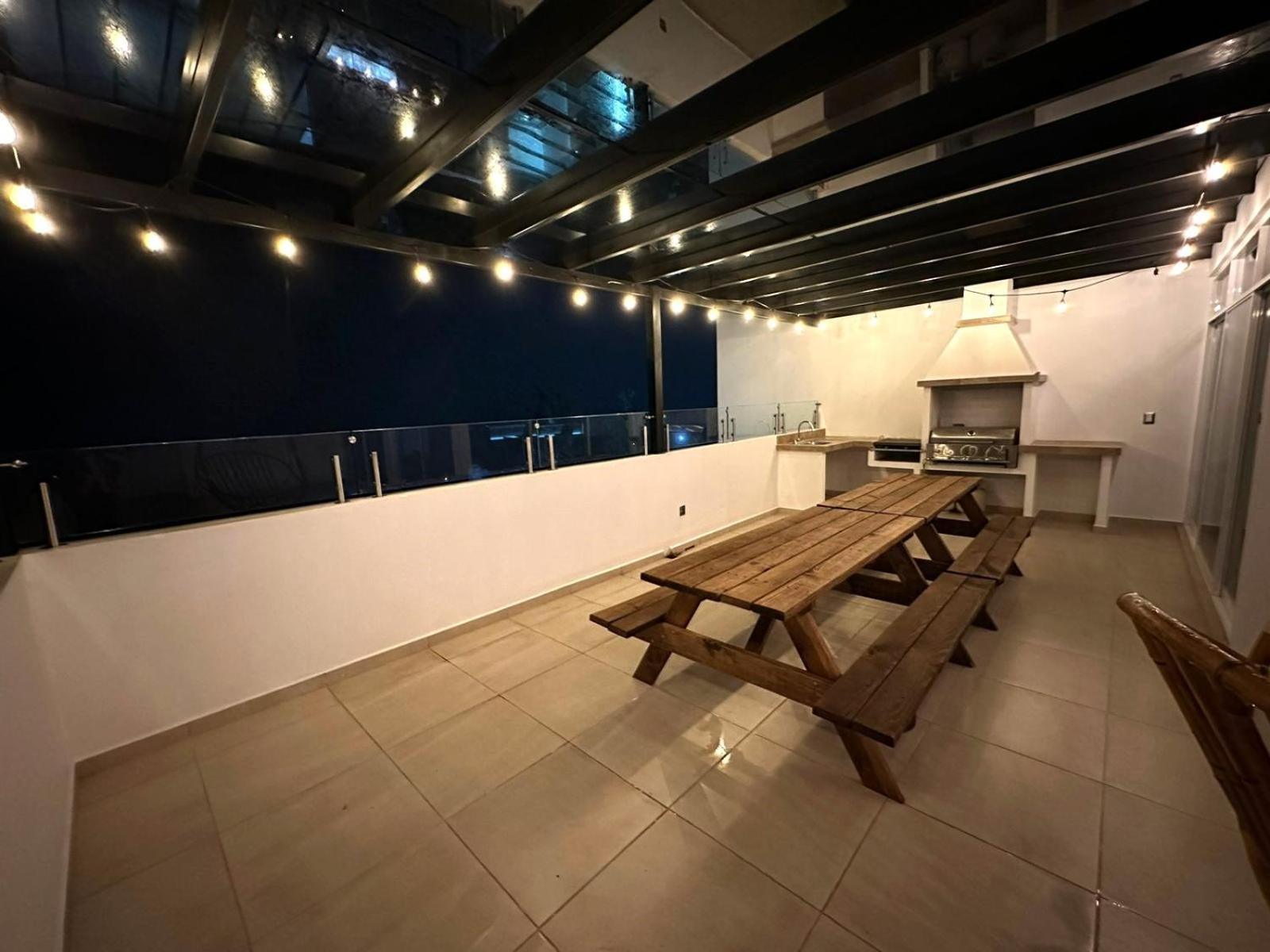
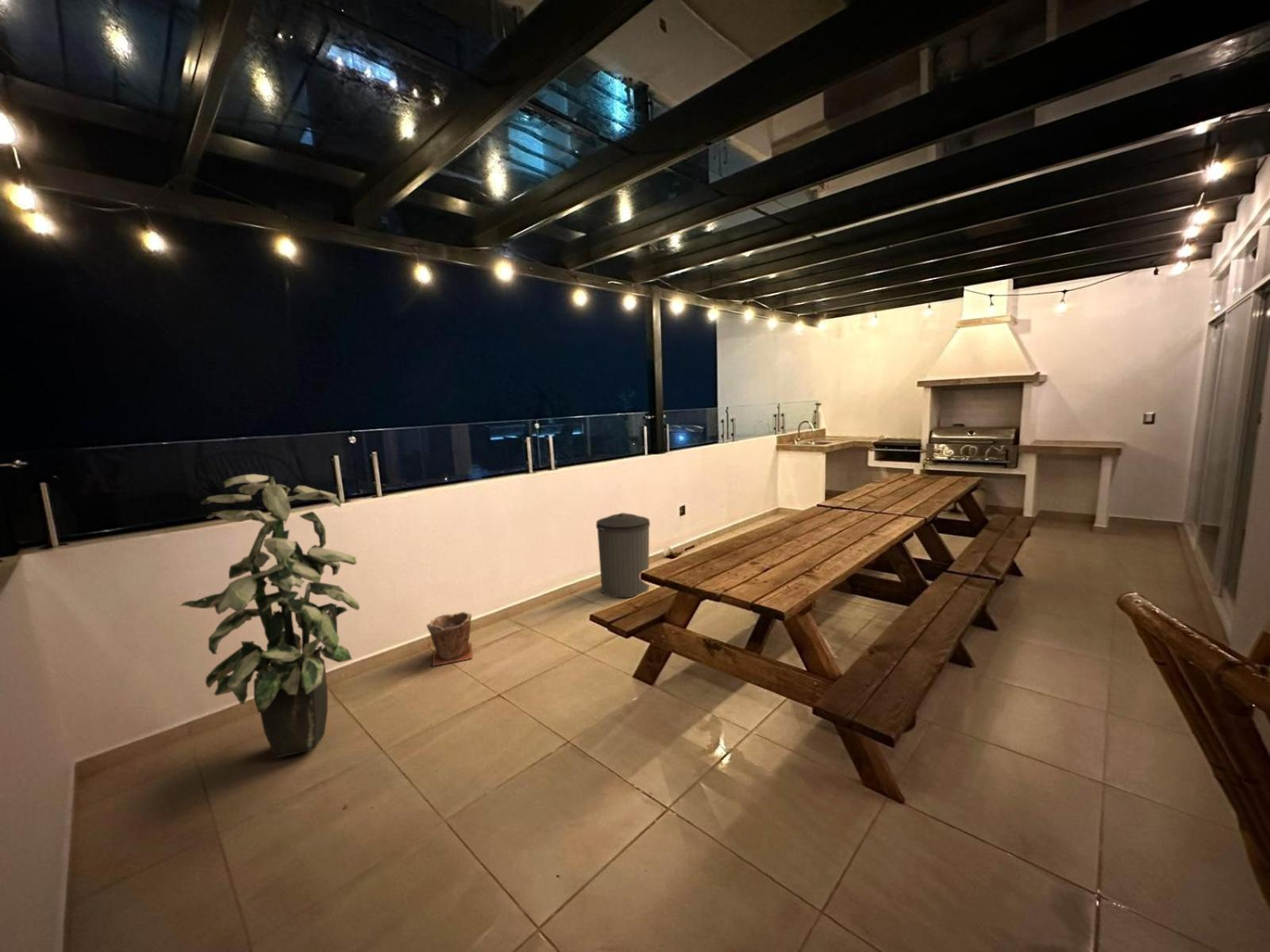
+ plant pot [425,611,473,667]
+ indoor plant [179,474,360,758]
+ trash can [595,512,651,598]
